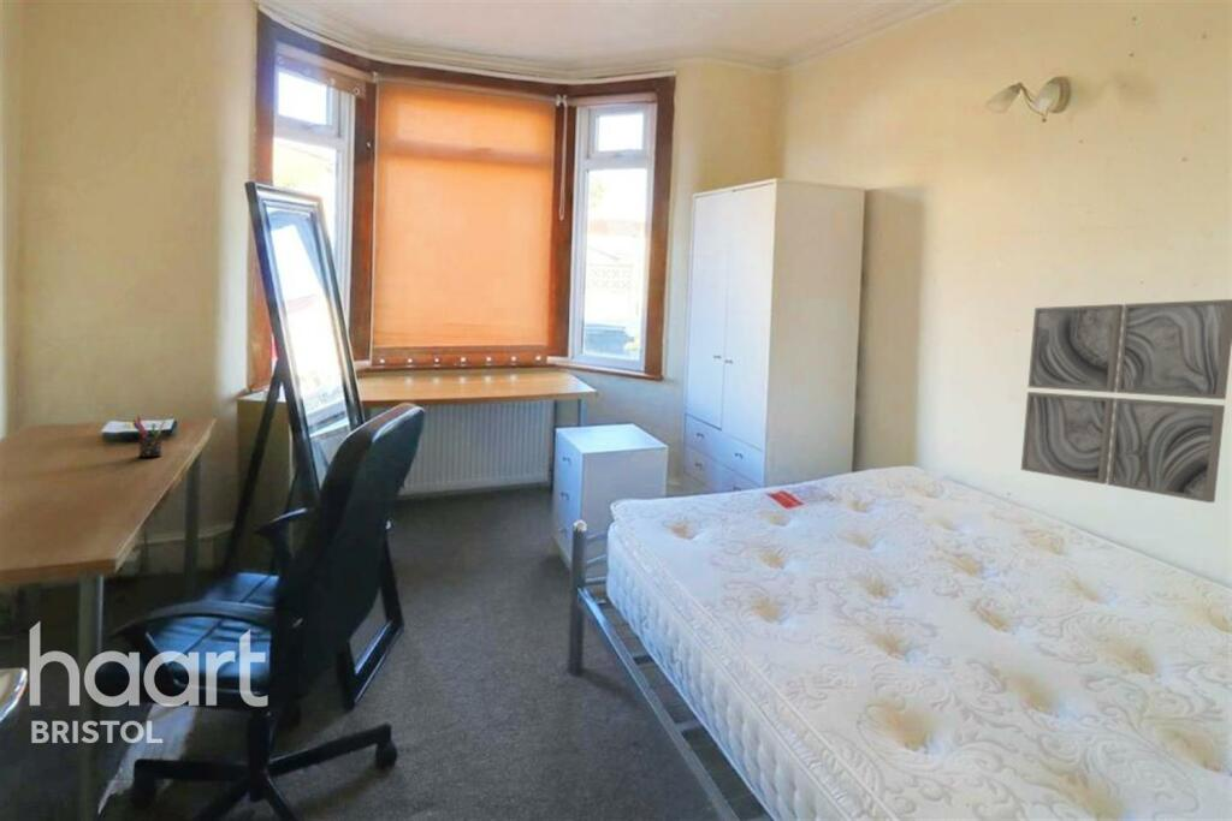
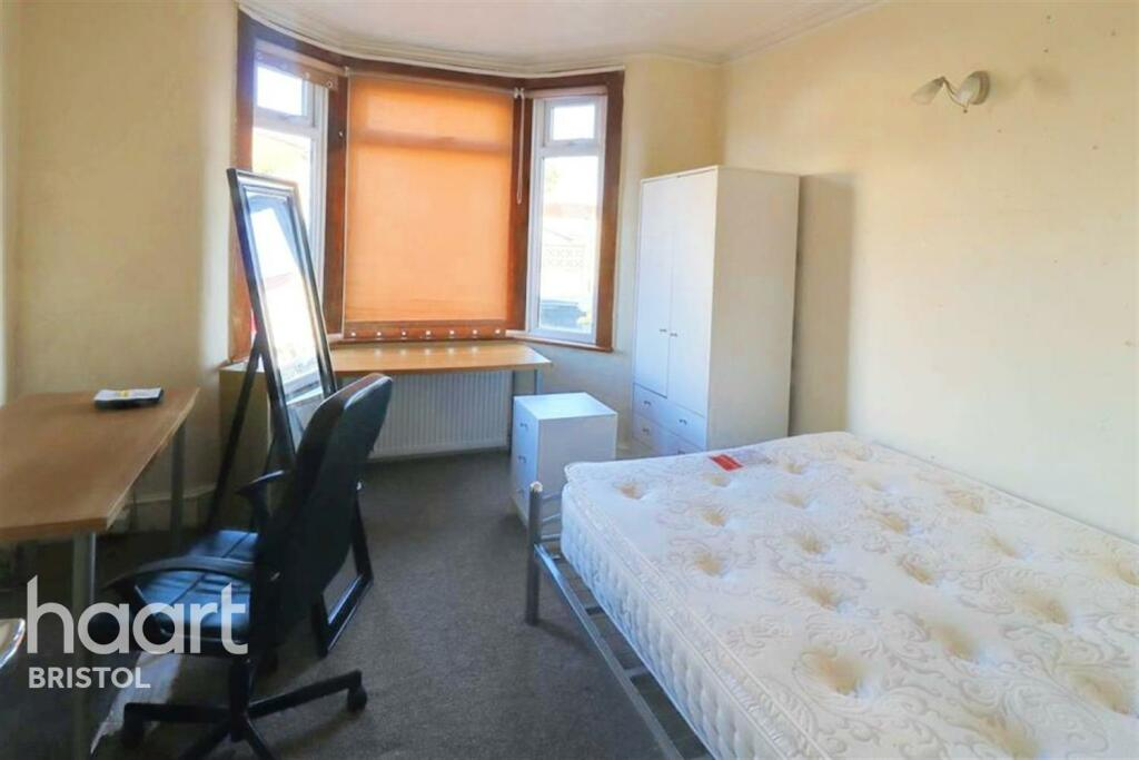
- pen holder [131,416,167,458]
- wall art [1020,298,1232,504]
